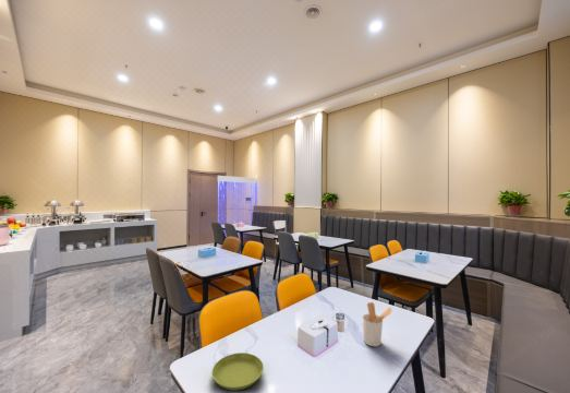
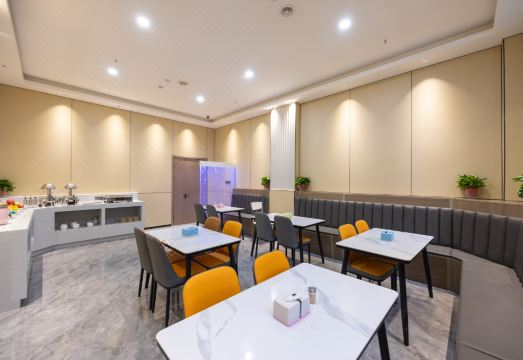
- saucer [211,352,265,391]
- utensil holder [362,301,393,347]
